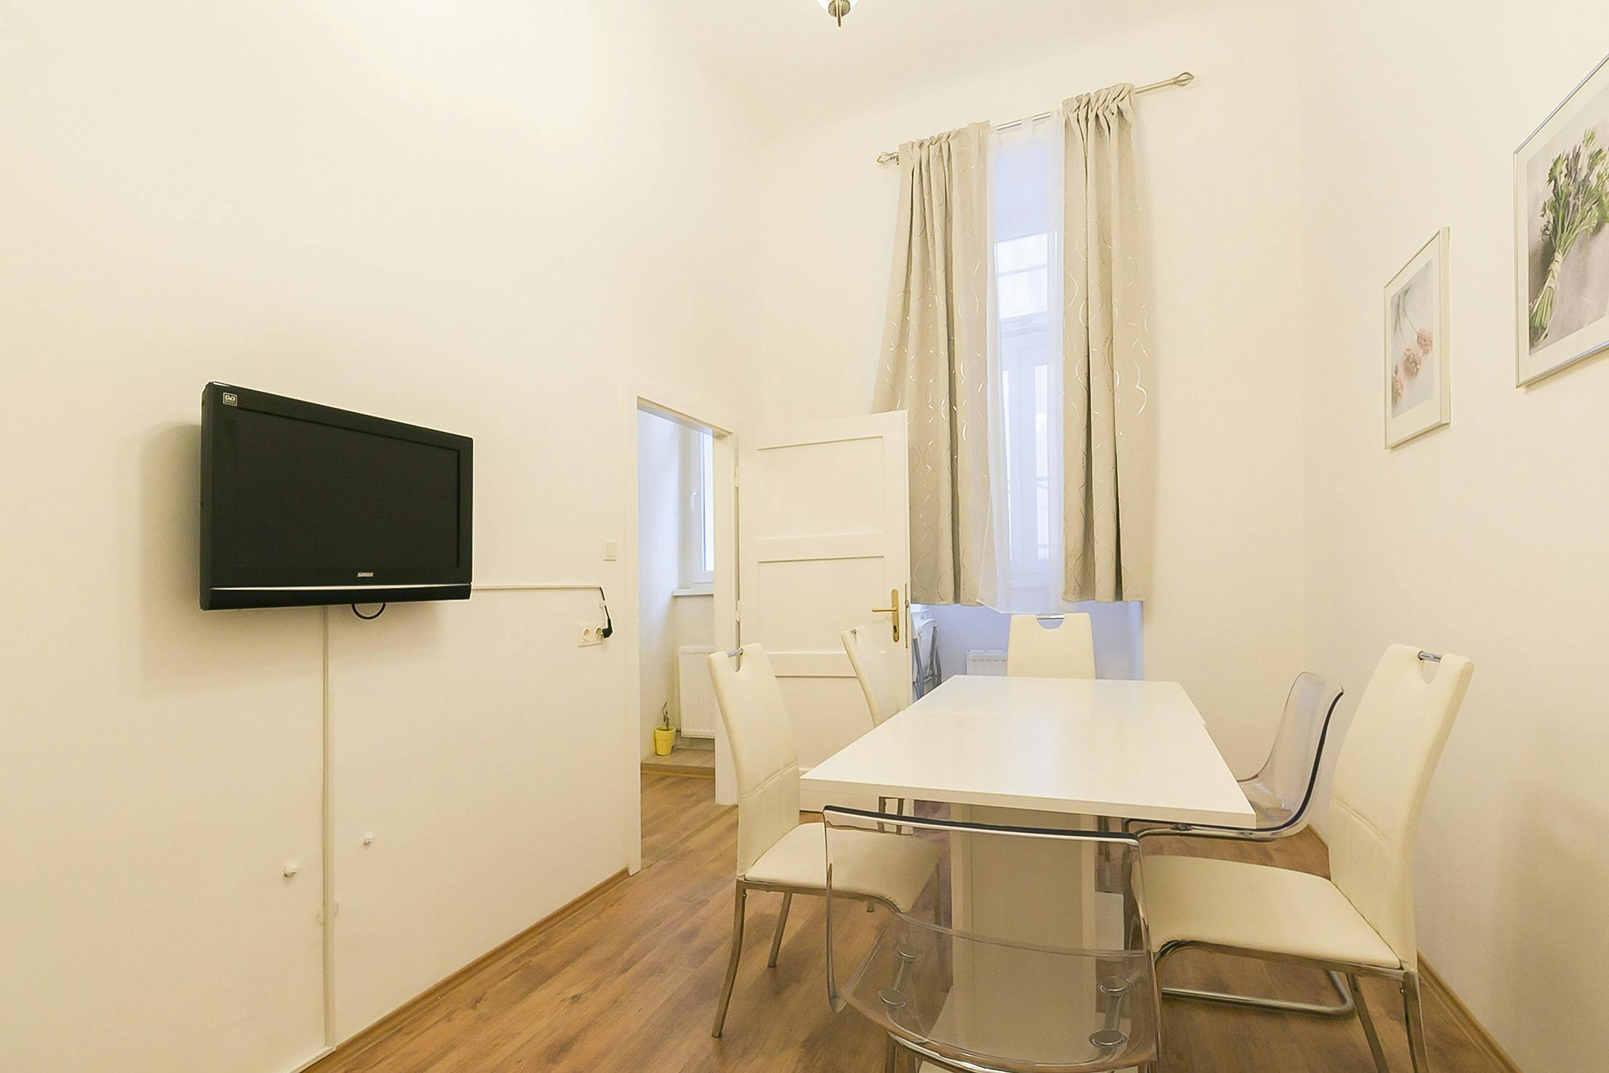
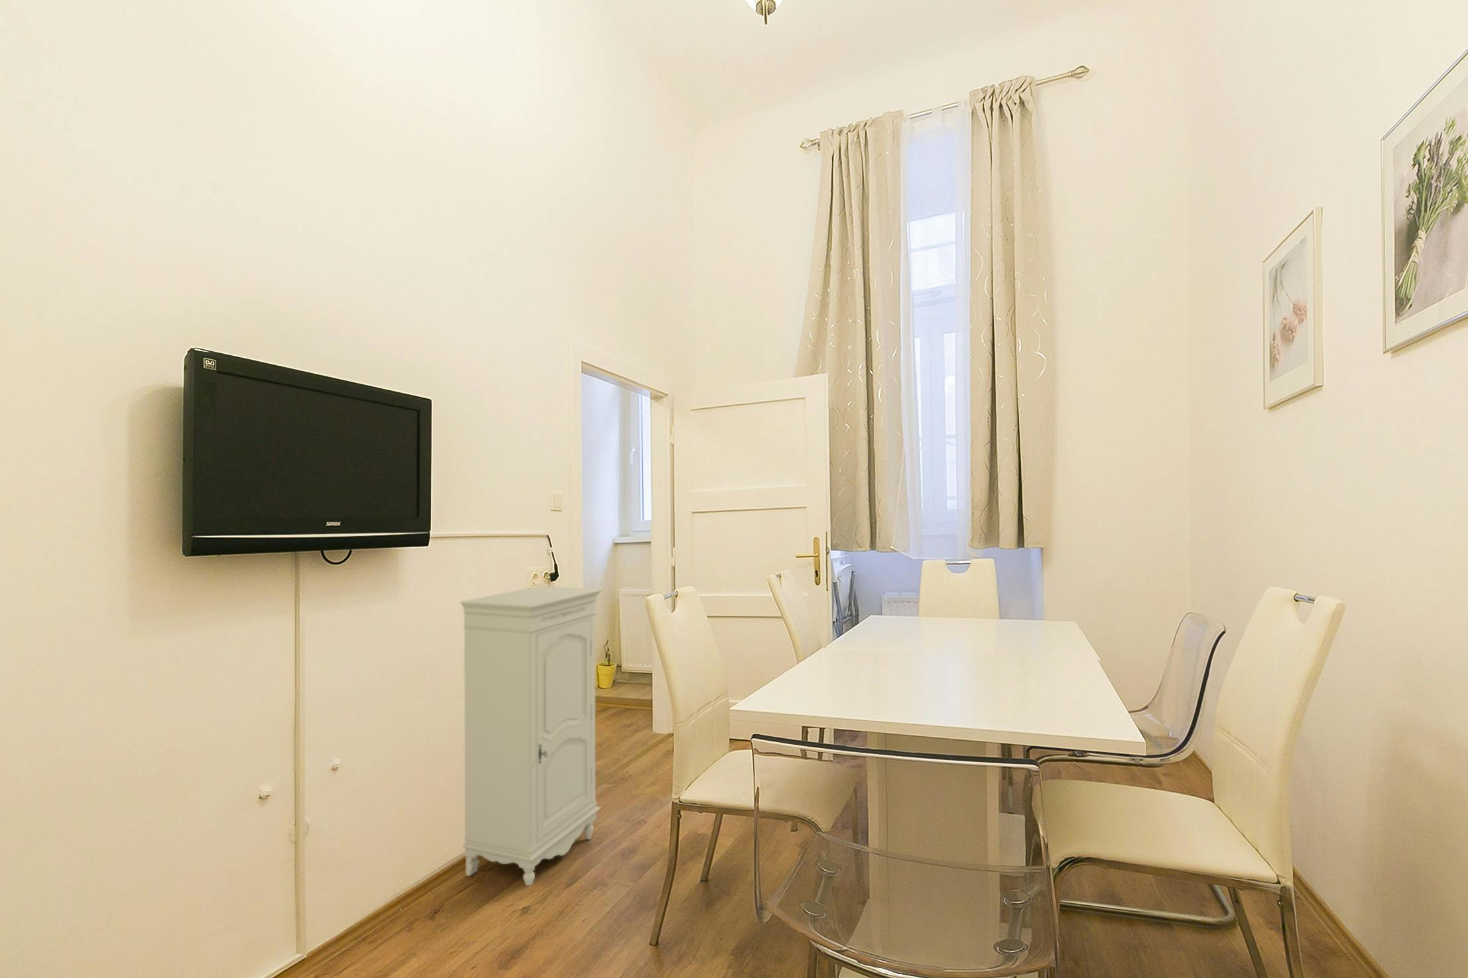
+ storage cabinet [460,585,603,886]
